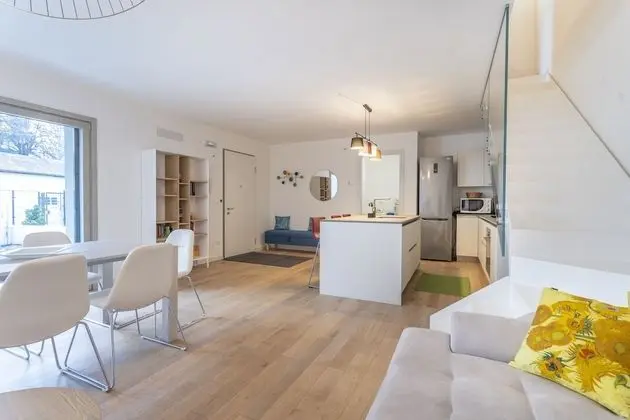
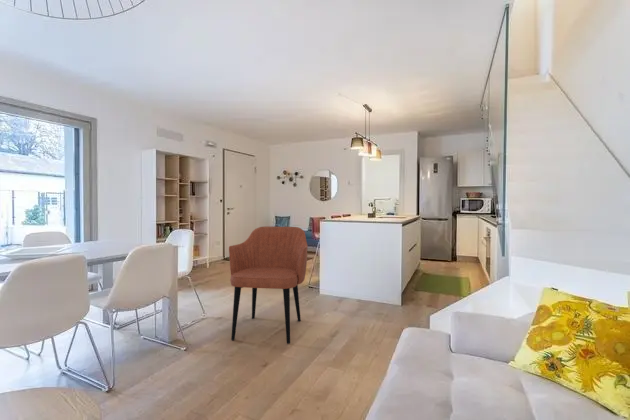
+ armchair [228,225,309,344]
